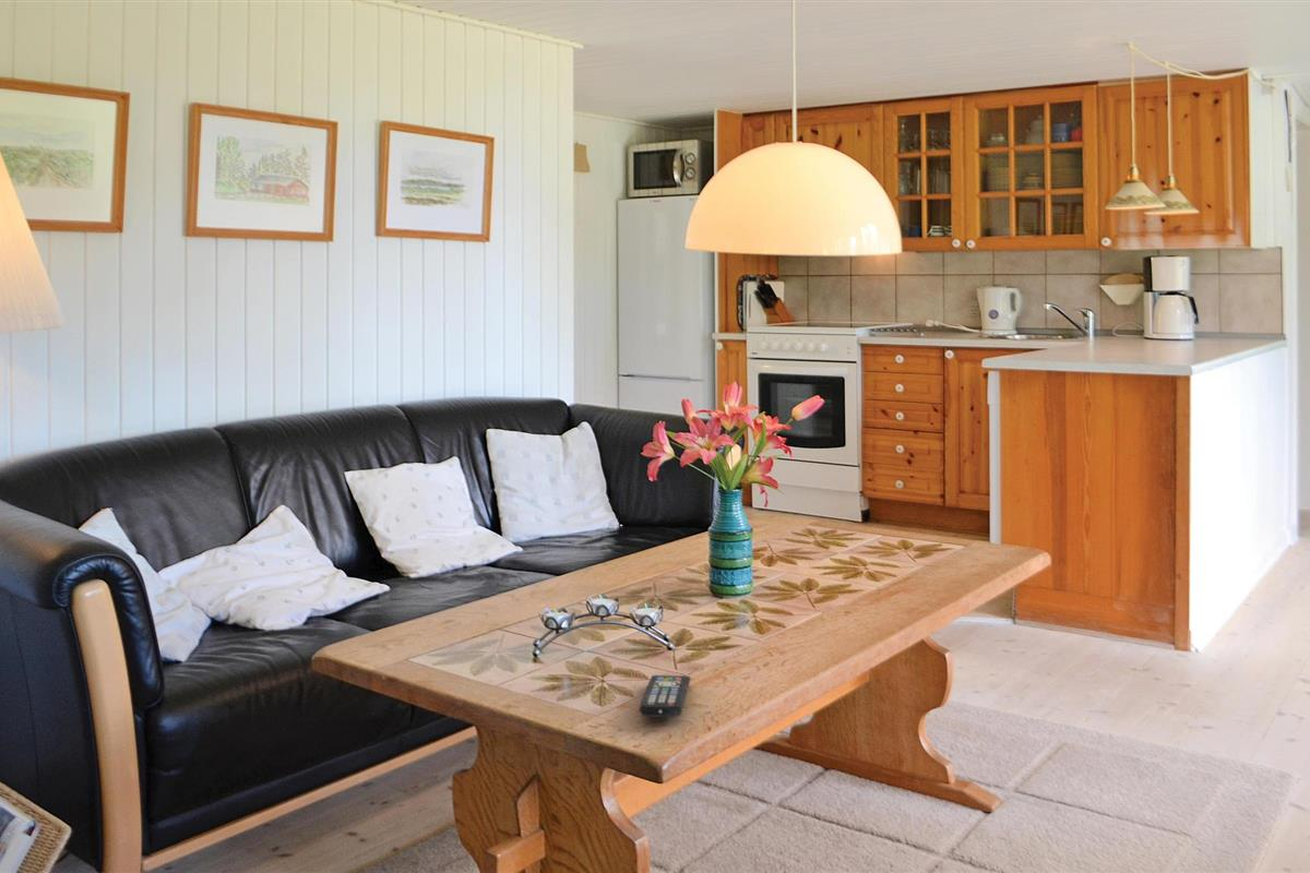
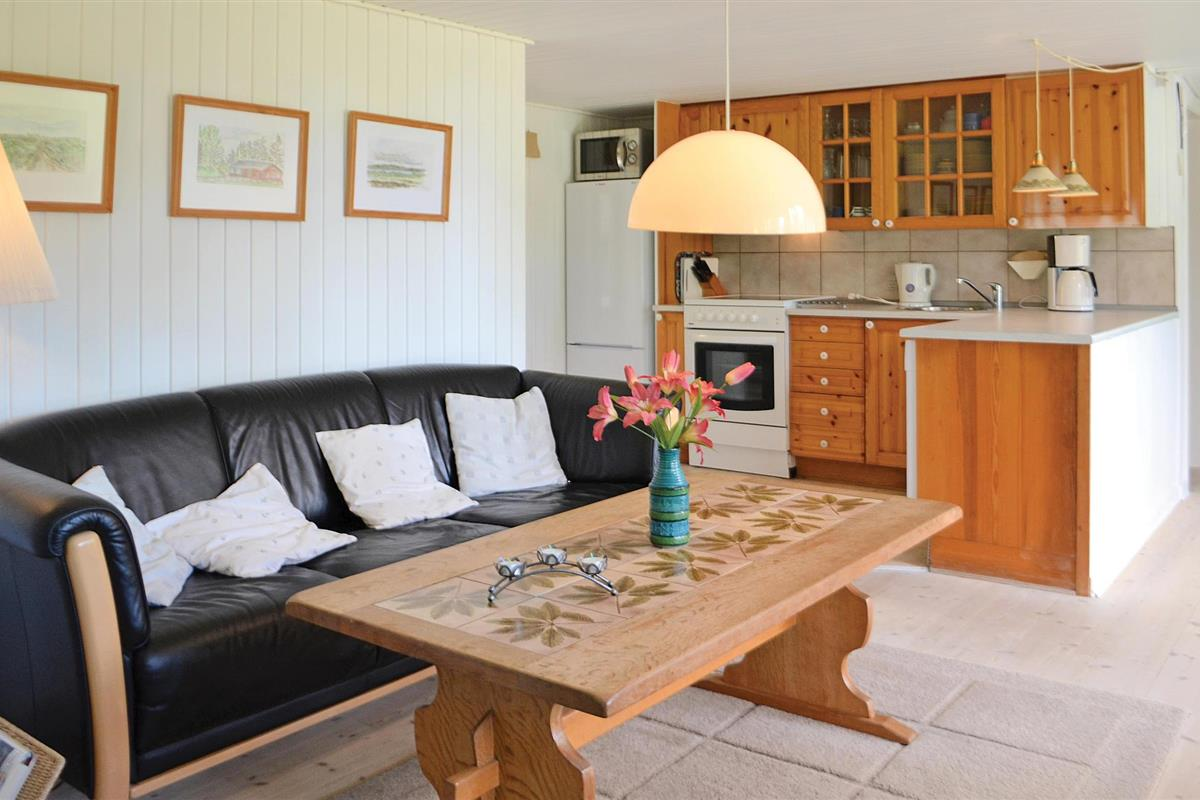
- remote control [639,674,692,718]
